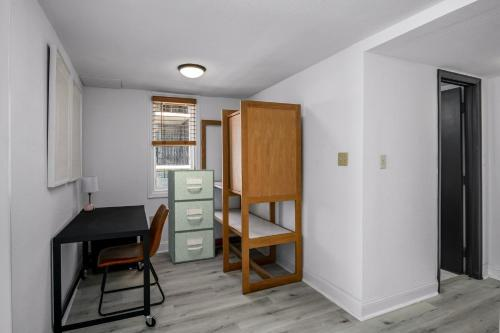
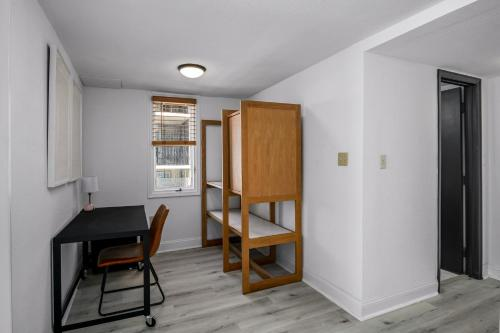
- filing cabinet [167,169,216,265]
